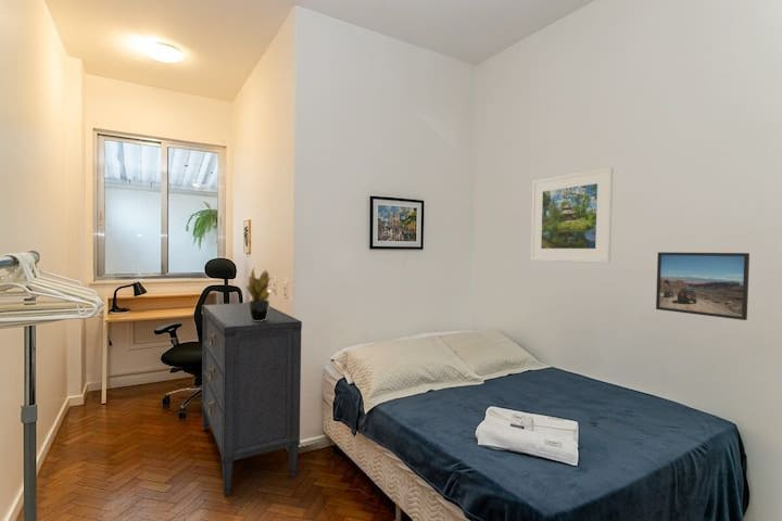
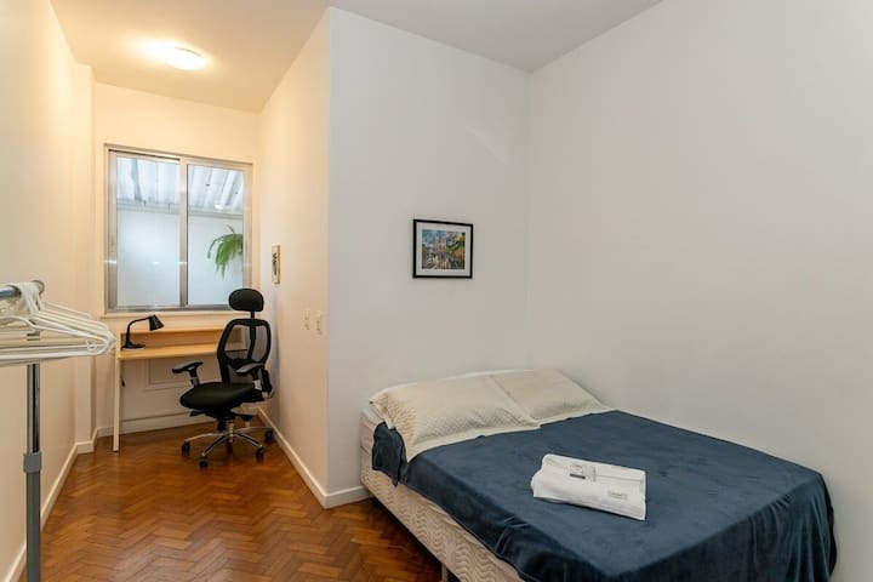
- potted plant [245,267,276,321]
- dresser [200,302,303,497]
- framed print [529,166,615,264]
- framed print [655,251,751,321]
